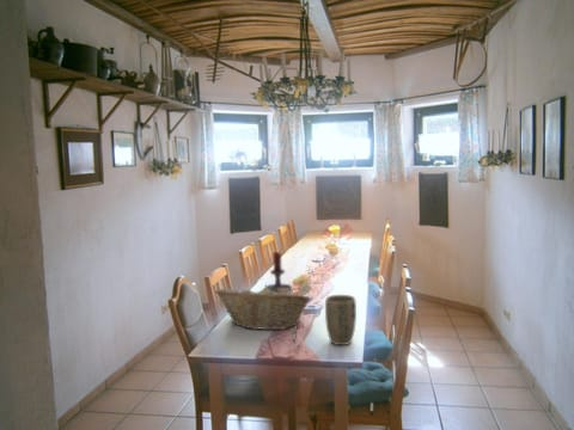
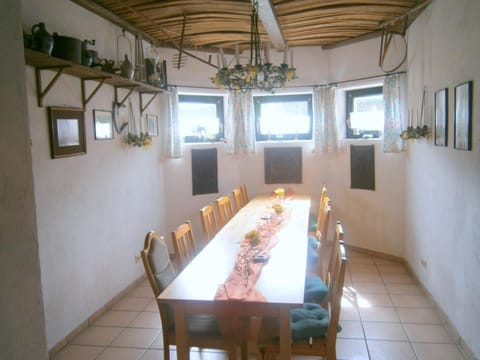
- plant pot [324,294,358,346]
- candle holder [263,251,293,293]
- fruit basket [214,283,312,331]
